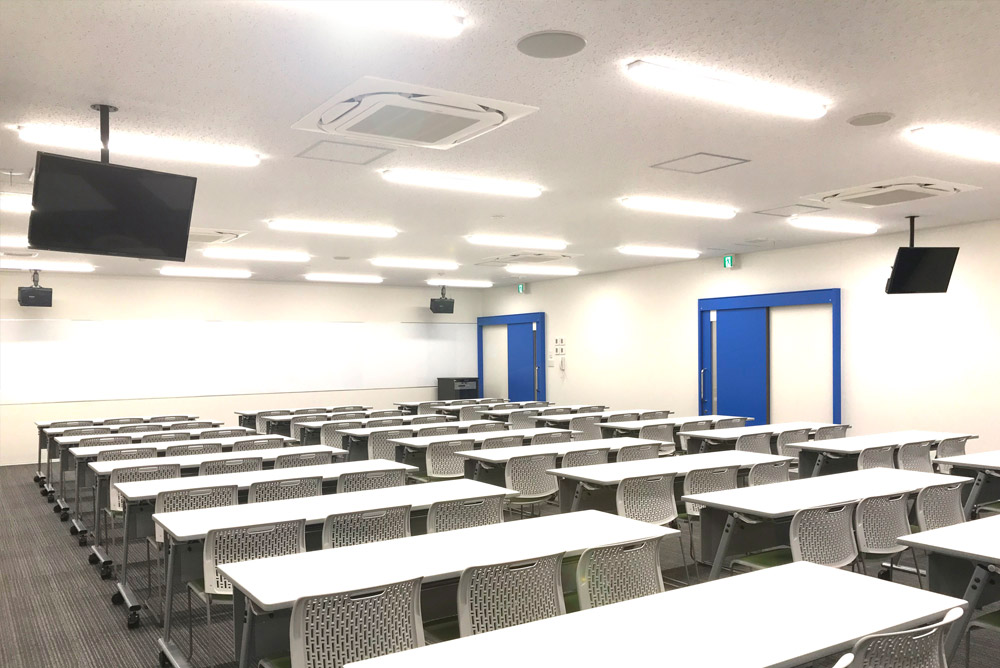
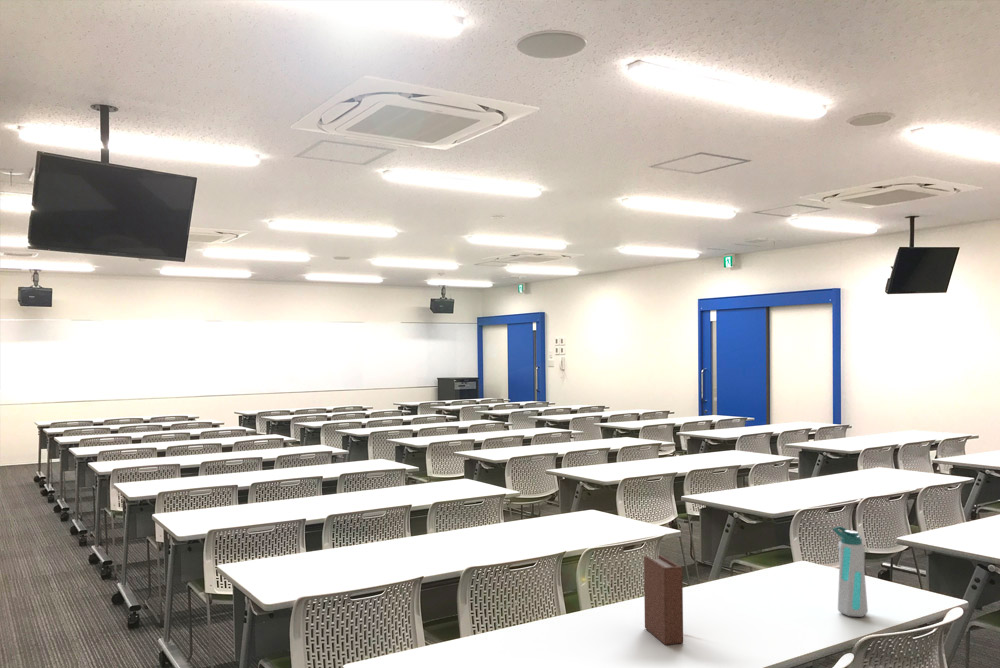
+ book [643,554,684,646]
+ water bottle [832,525,869,618]
